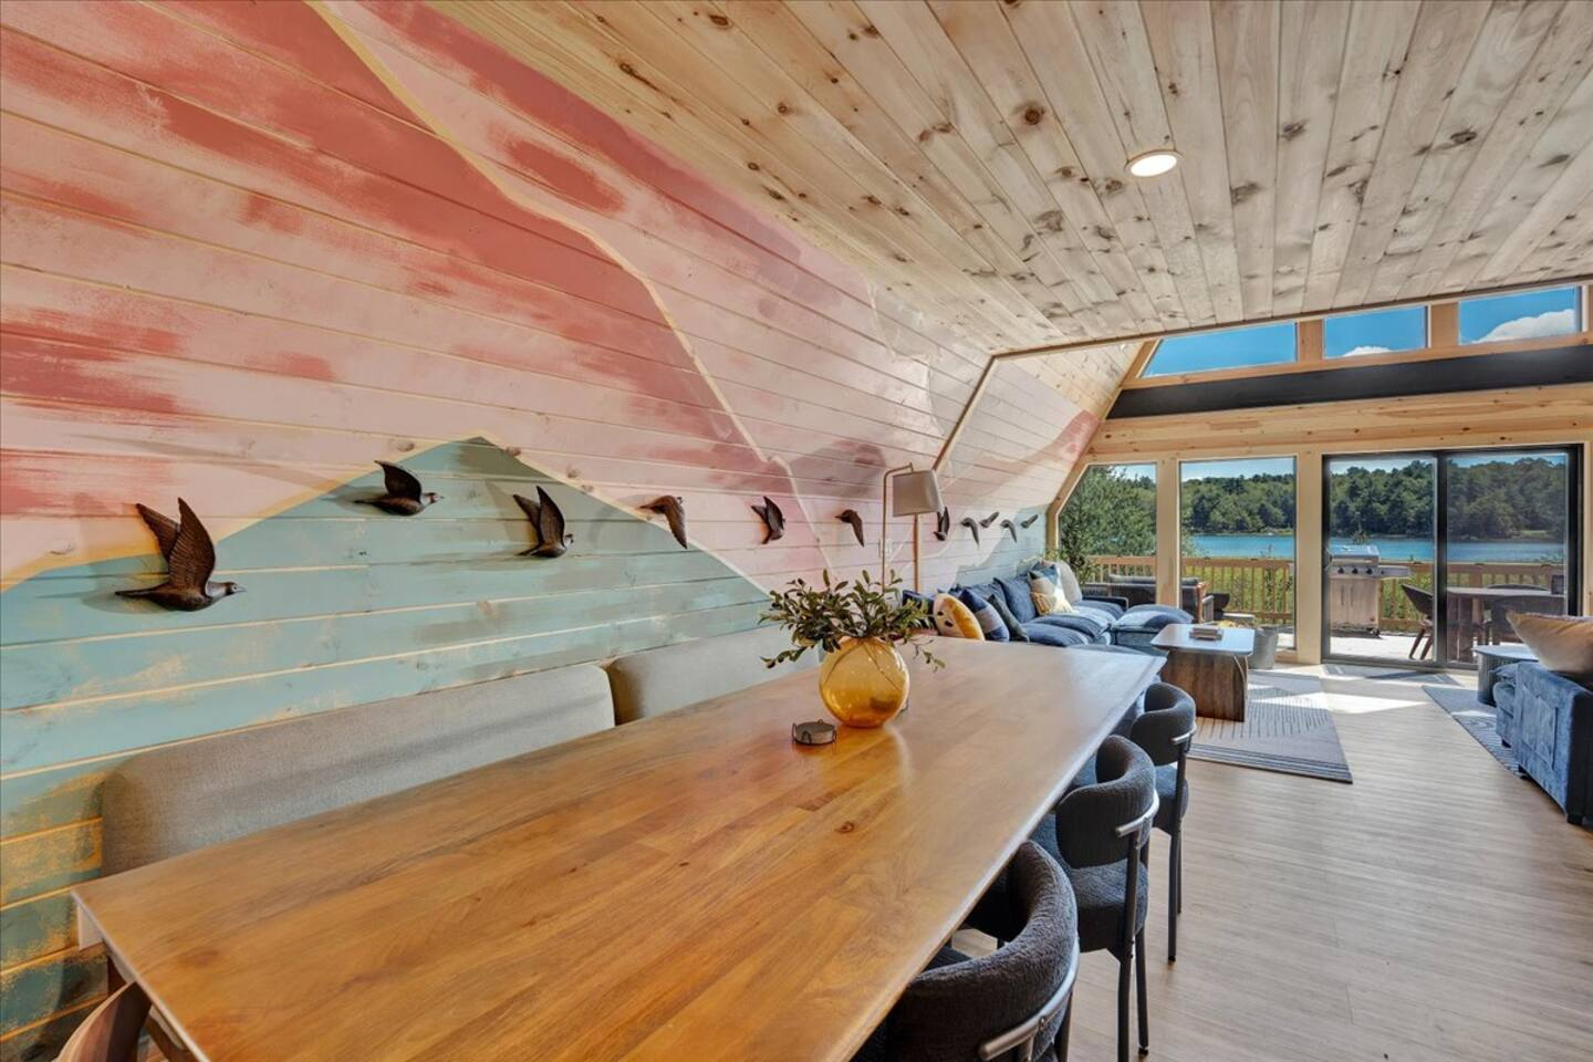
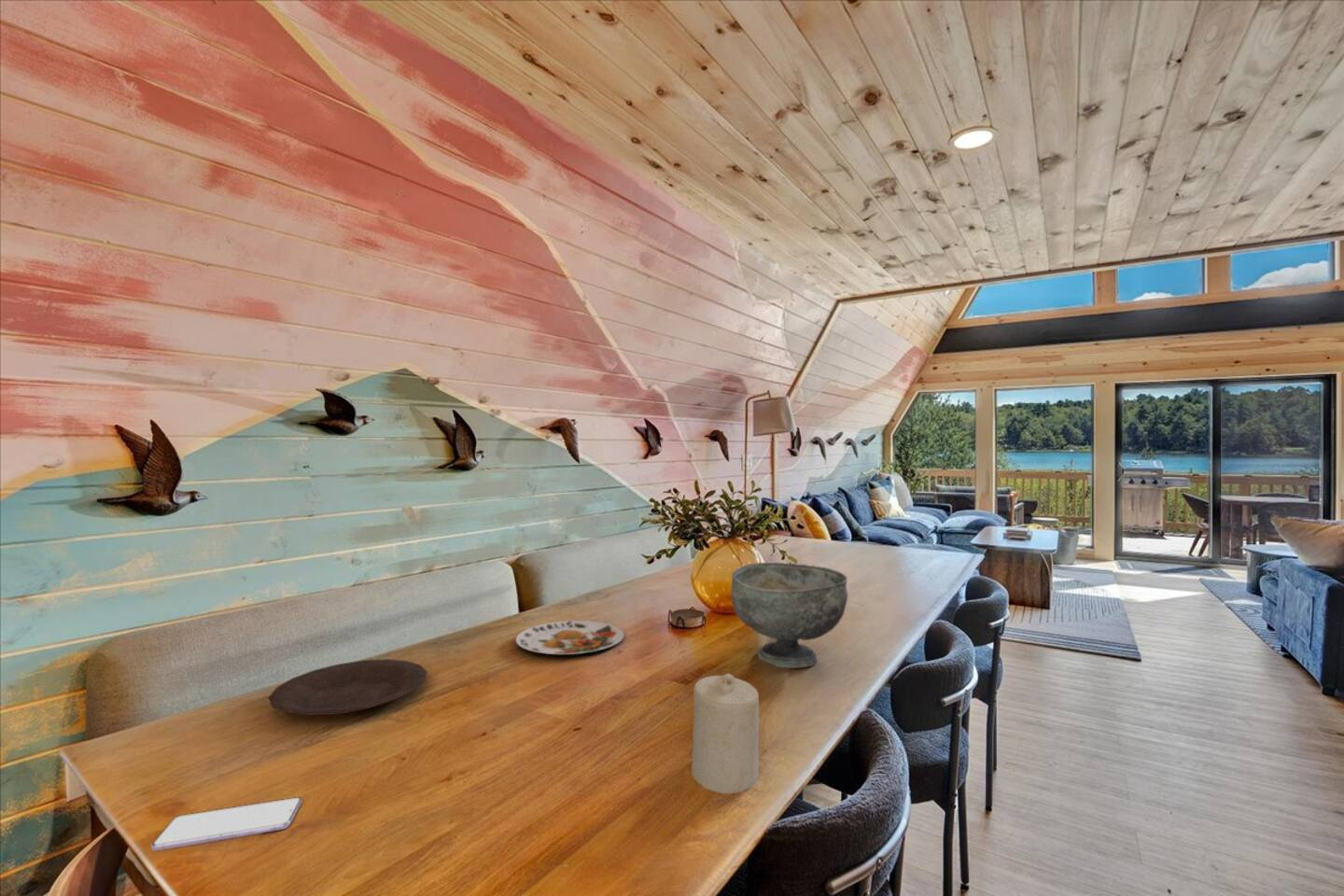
+ plate [515,620,625,655]
+ decorative bowl [730,562,848,669]
+ plate [268,658,428,717]
+ candle [691,673,760,794]
+ smartphone [150,796,302,851]
